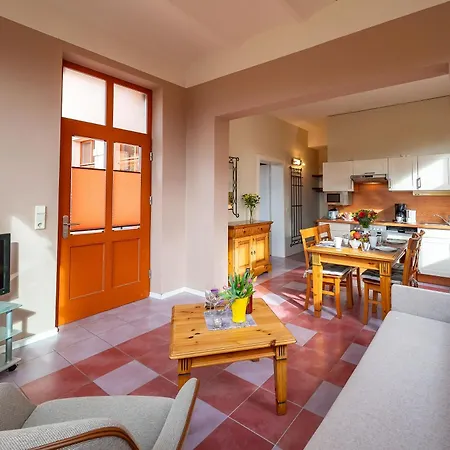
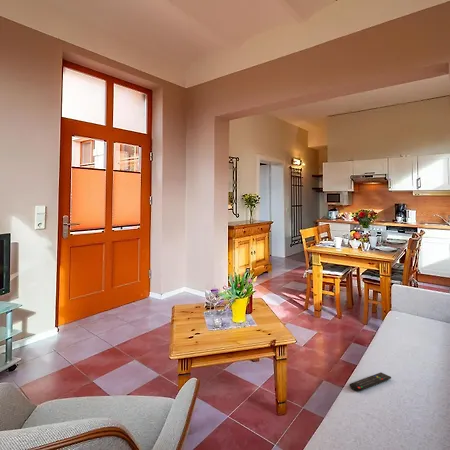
+ remote control [349,371,392,392]
